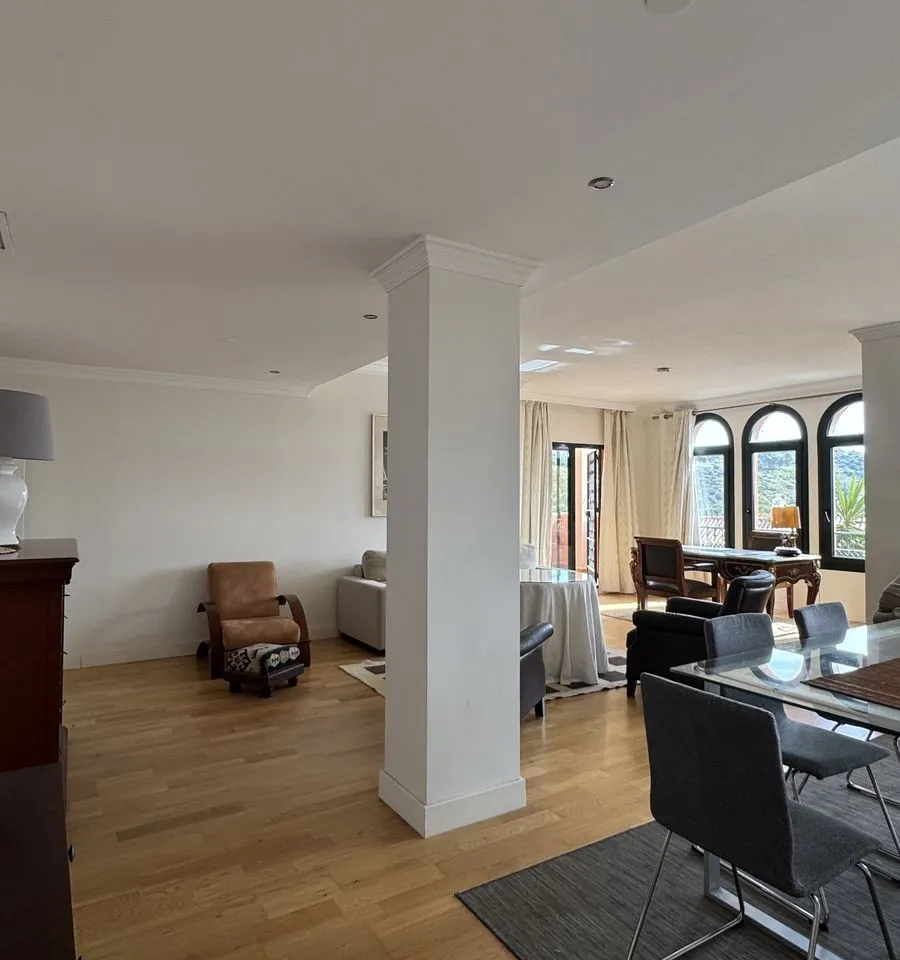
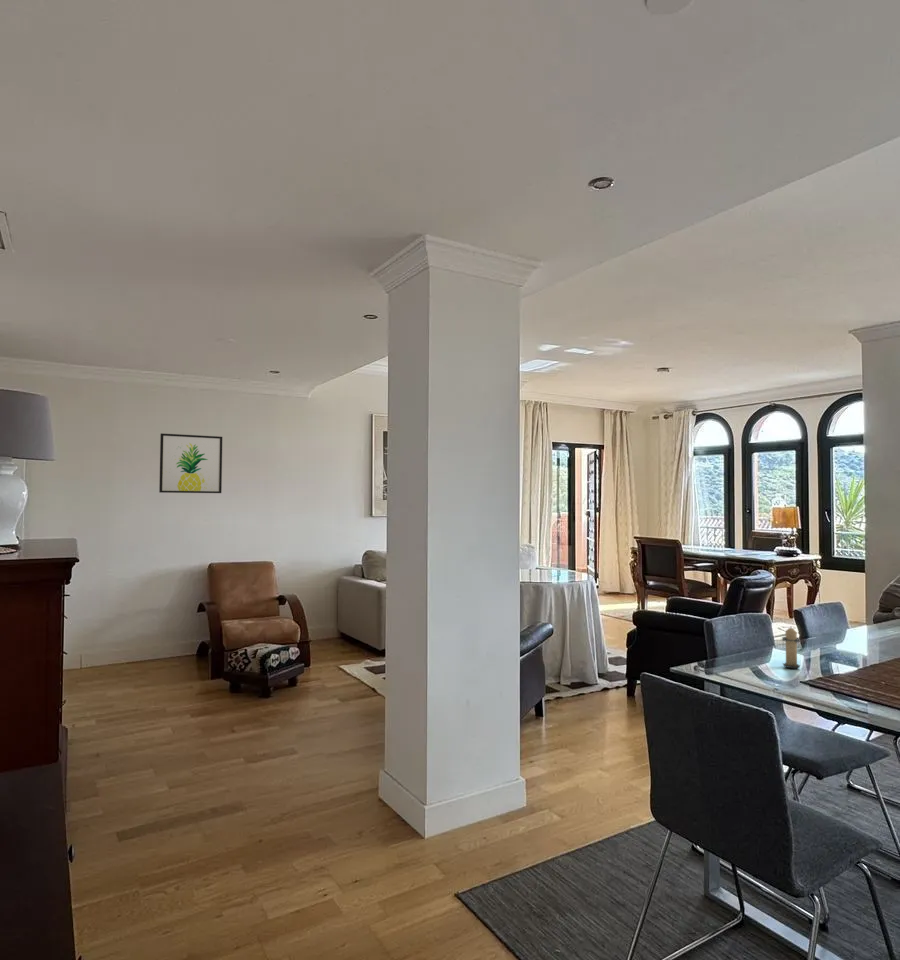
+ wall art [158,432,223,494]
+ candle [781,627,802,669]
